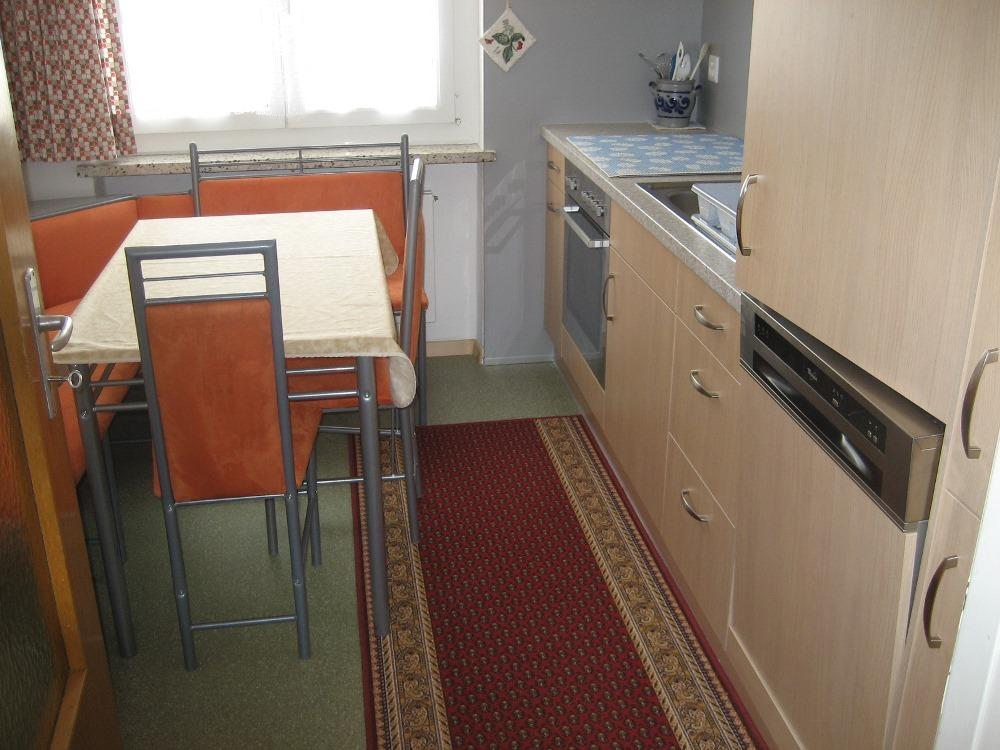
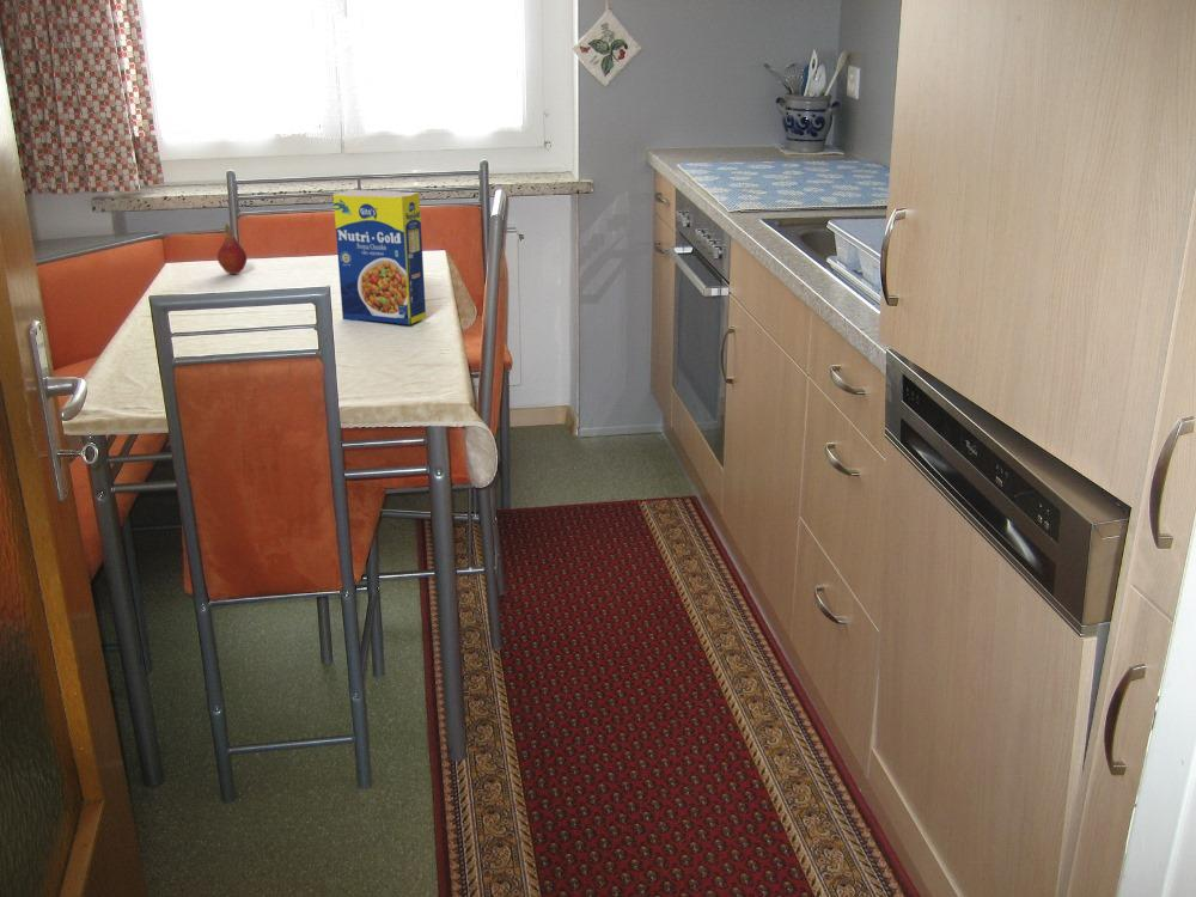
+ legume [332,189,427,325]
+ fruit [216,222,248,275]
